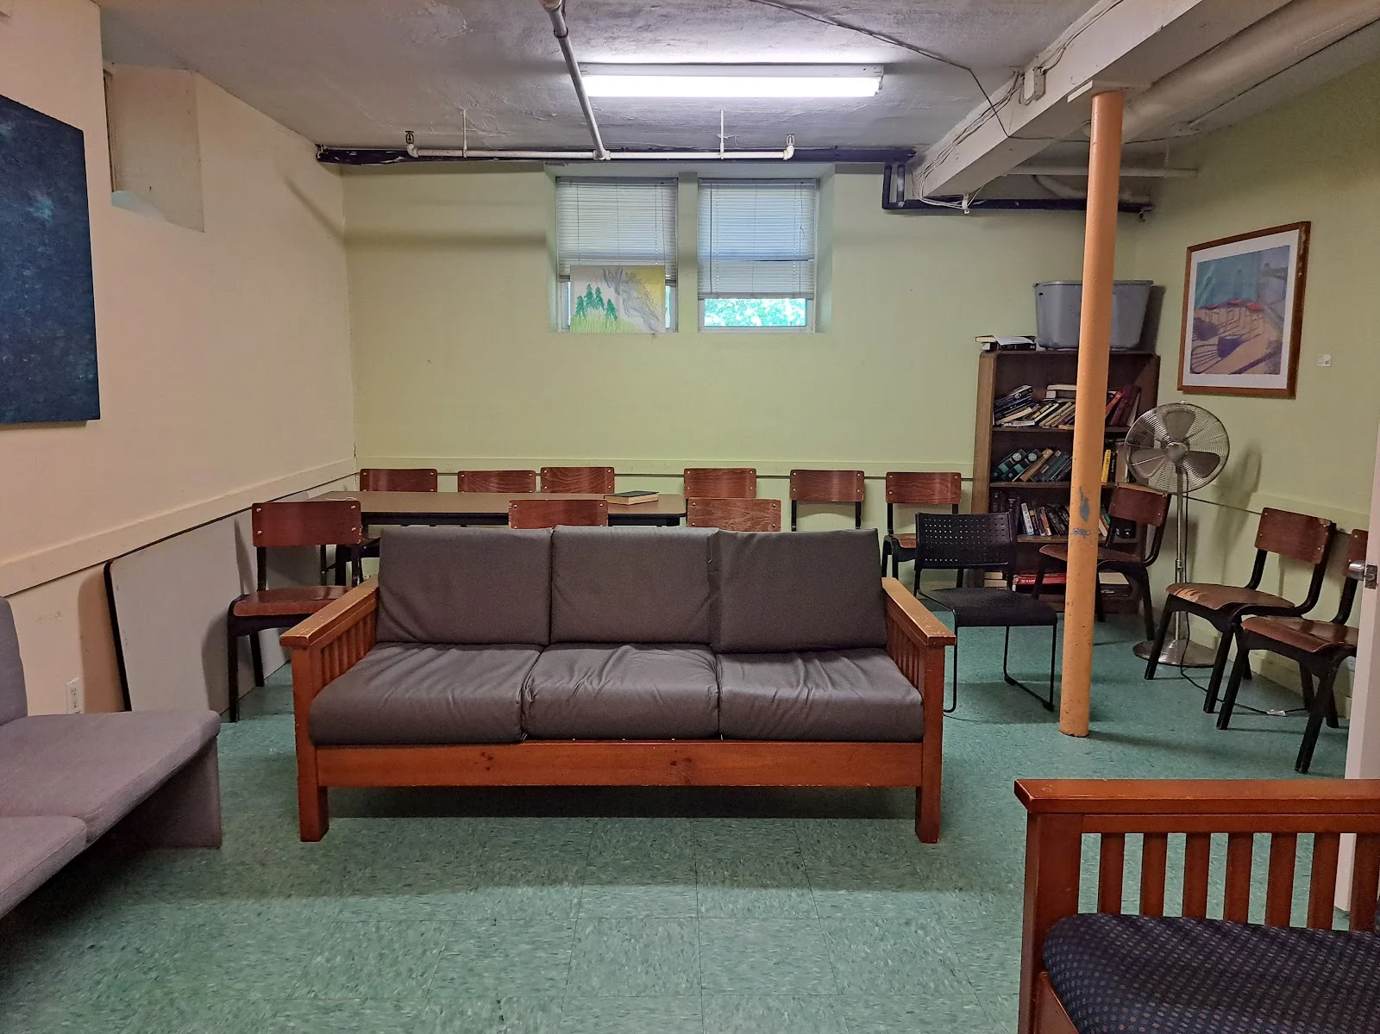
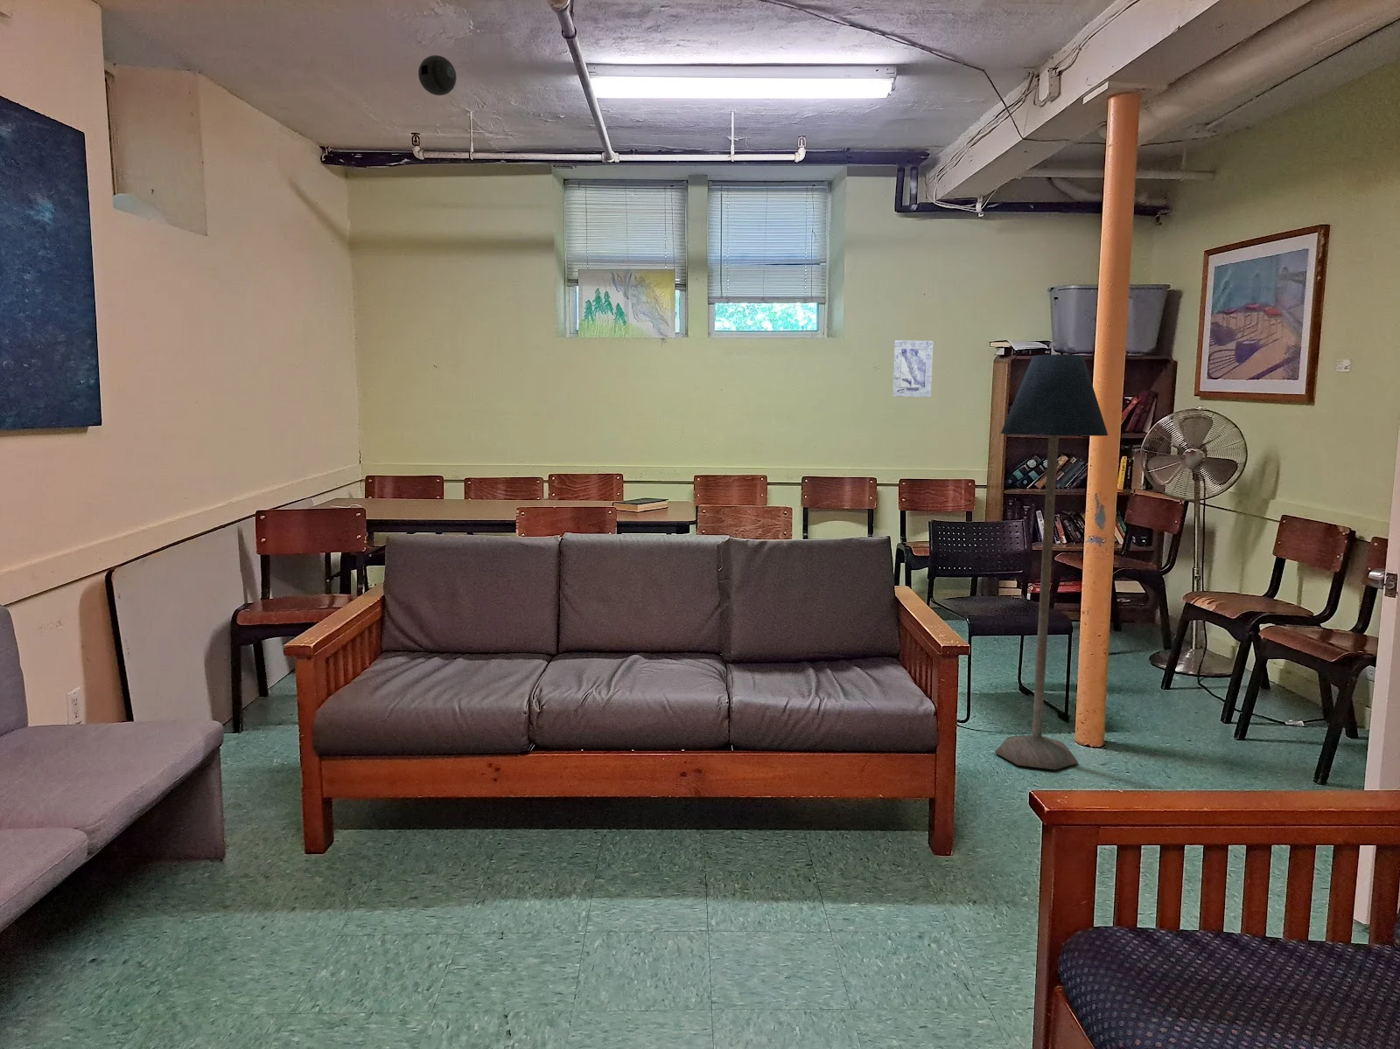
+ wall art [892,339,934,398]
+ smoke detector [418,54,457,96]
+ floor lamp [994,354,1109,771]
